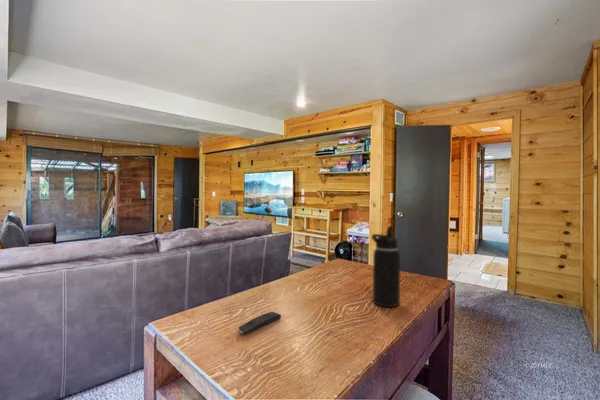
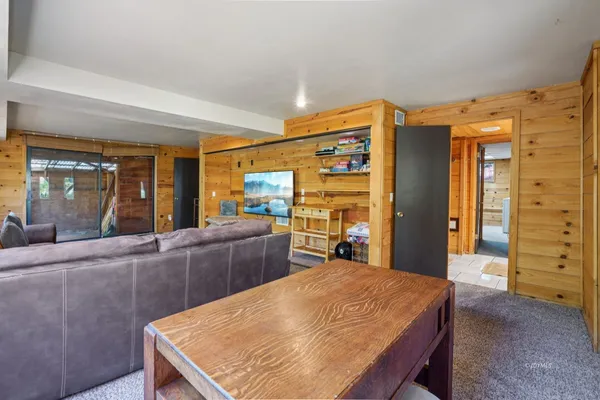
- remote control [237,311,282,335]
- water bottle [370,225,401,308]
